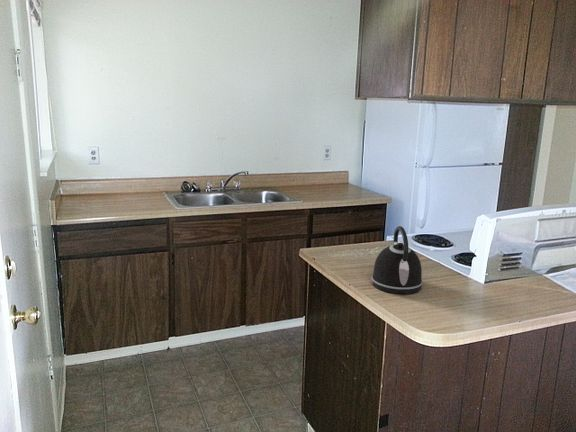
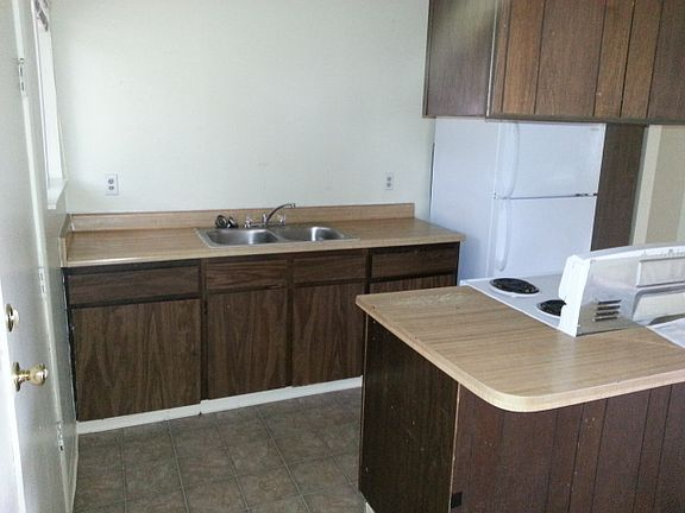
- kettle [370,225,424,295]
